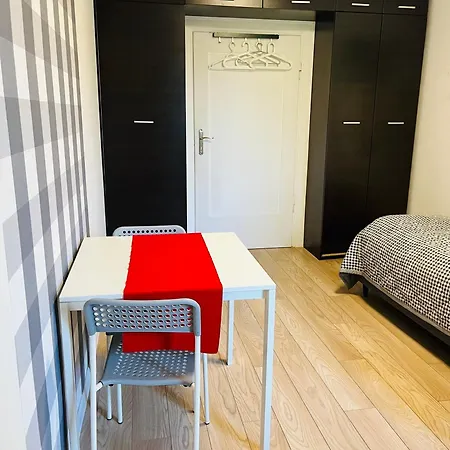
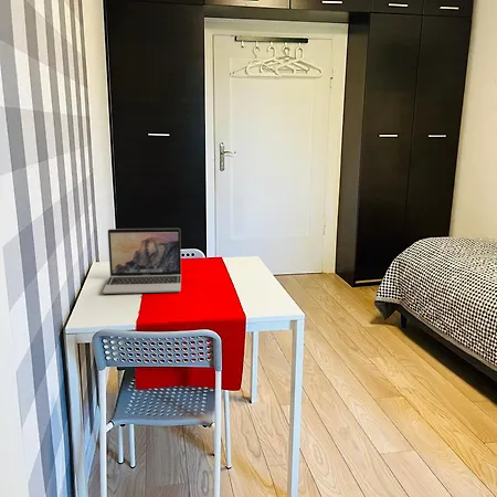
+ laptop [102,228,182,295]
